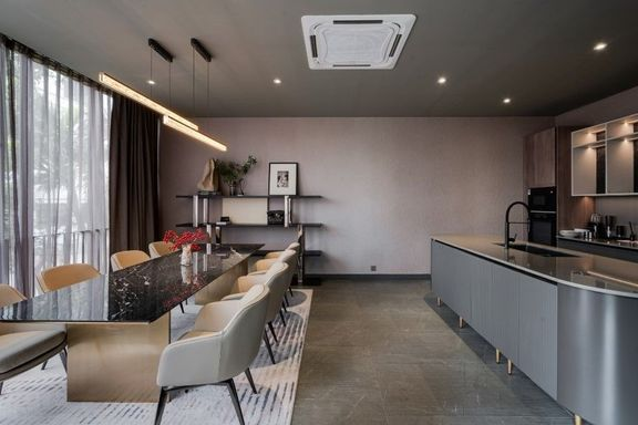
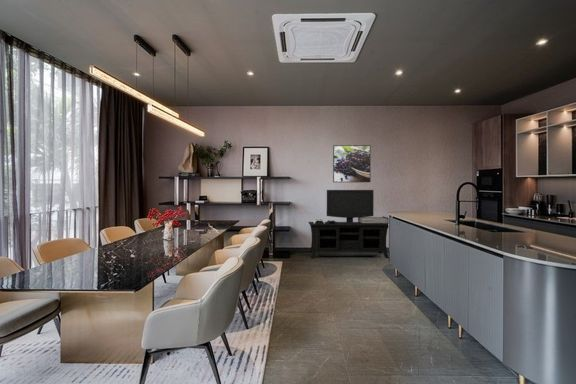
+ media console [308,189,390,259]
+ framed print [332,144,372,183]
